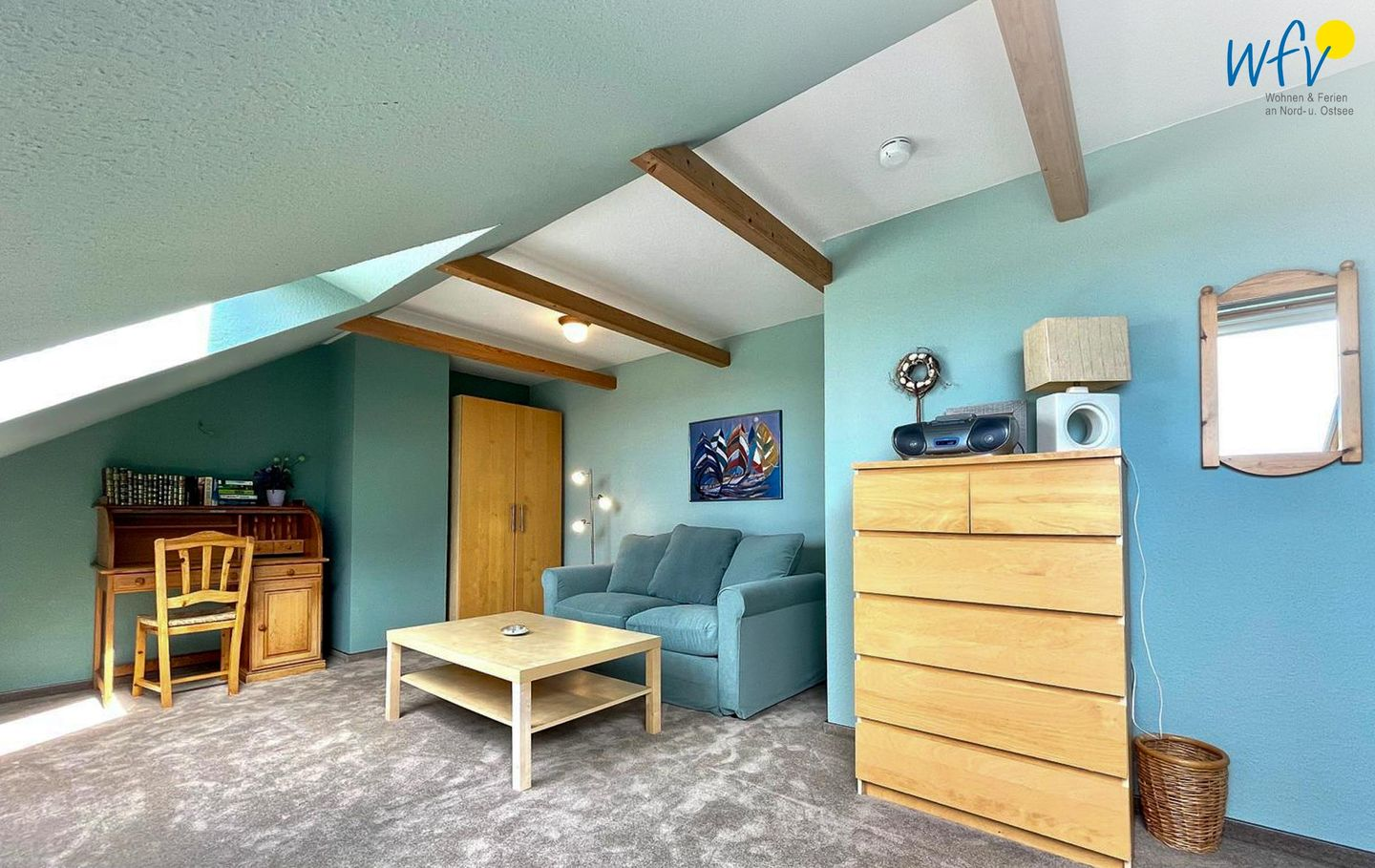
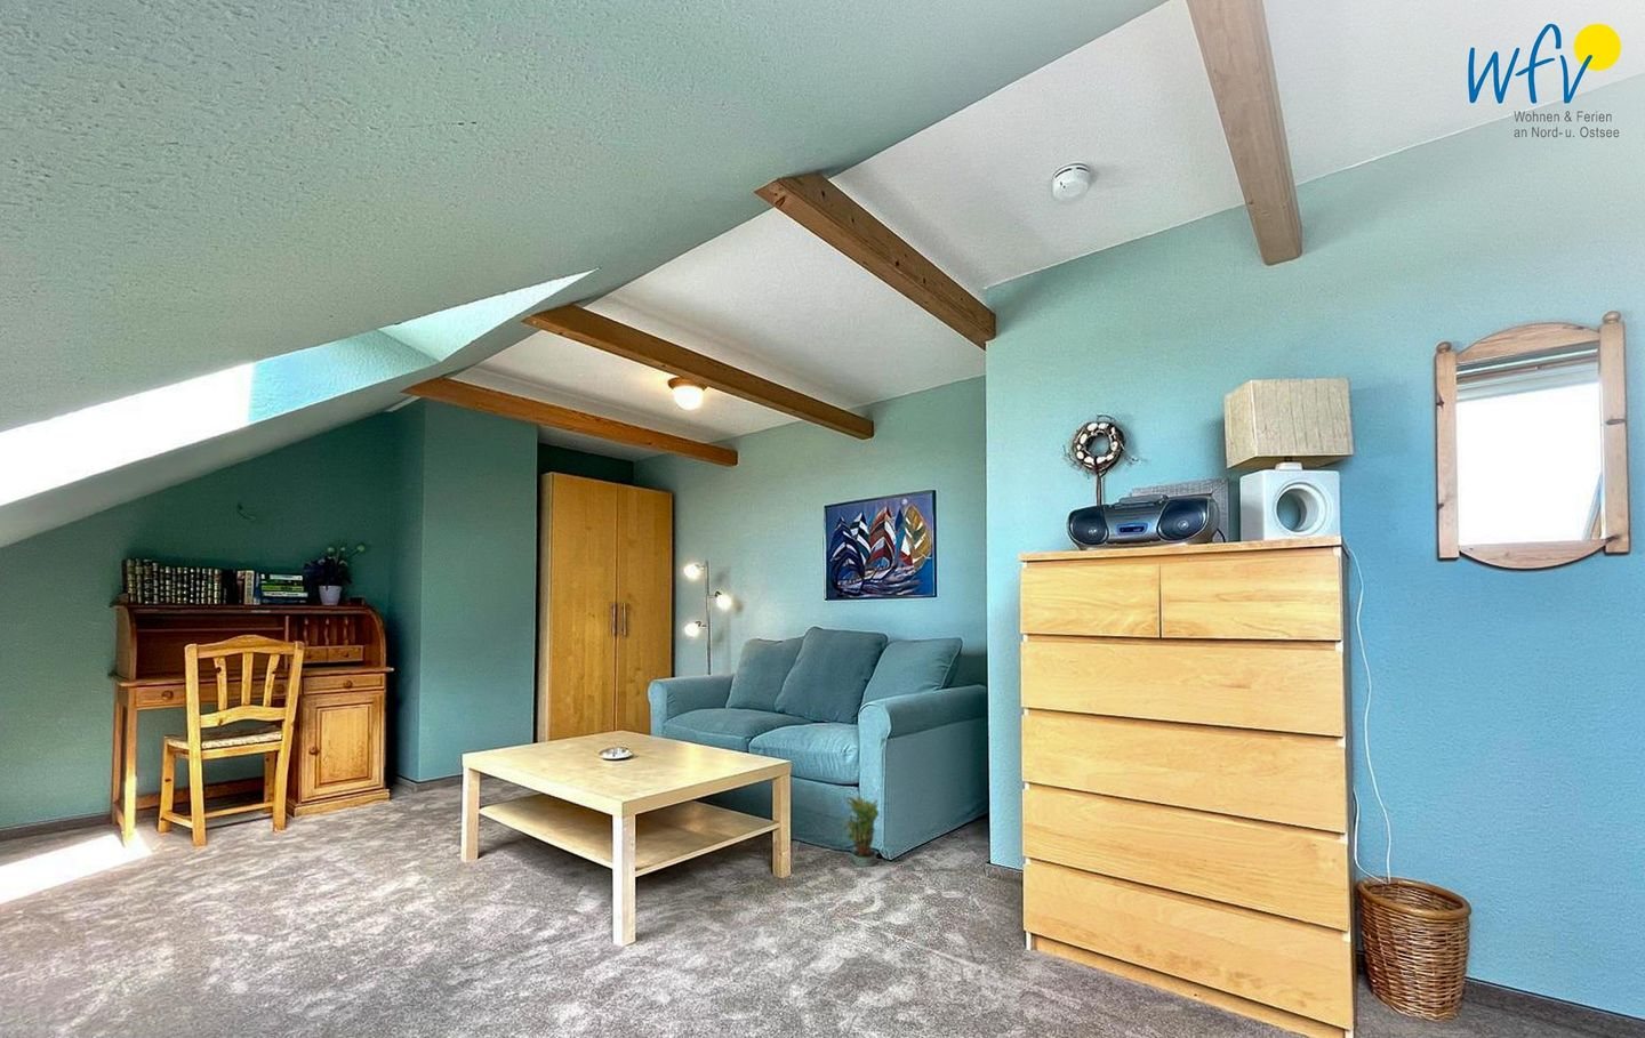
+ potted plant [842,793,881,868]
